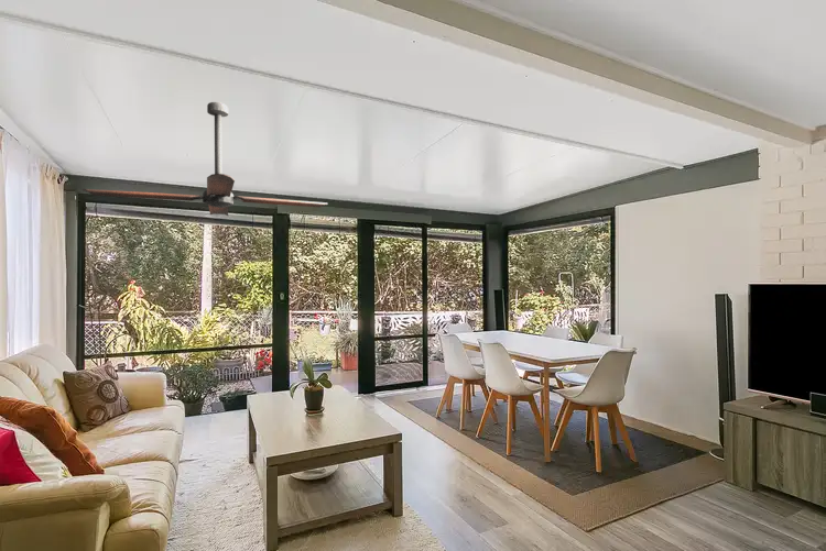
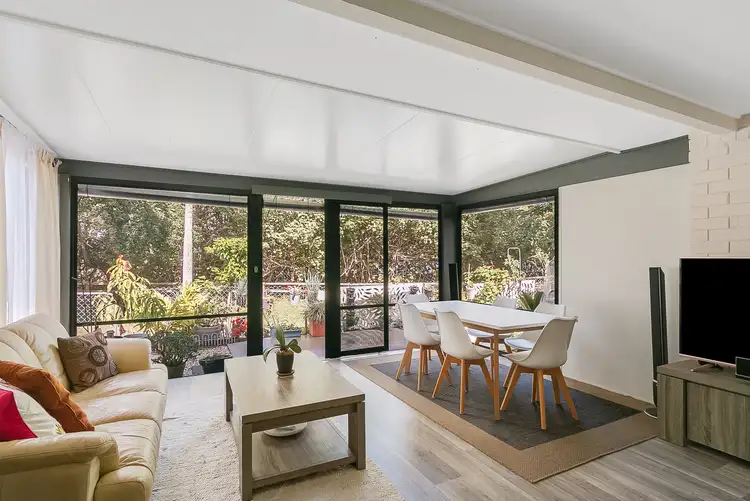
- ceiling fan [81,101,328,217]
